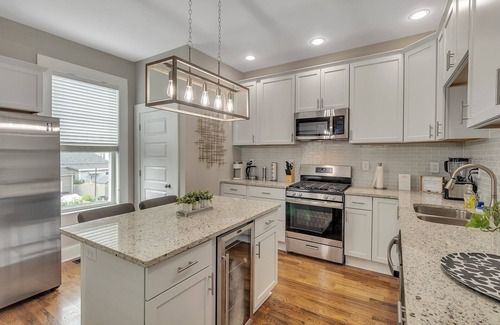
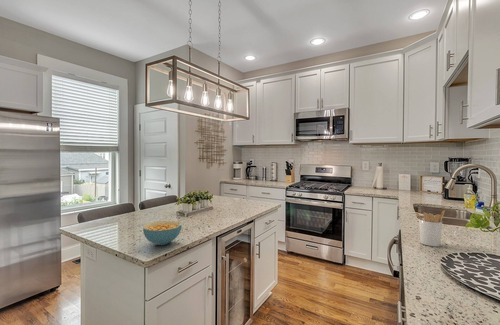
+ utensil holder [414,209,446,247]
+ cereal bowl [142,220,183,246]
